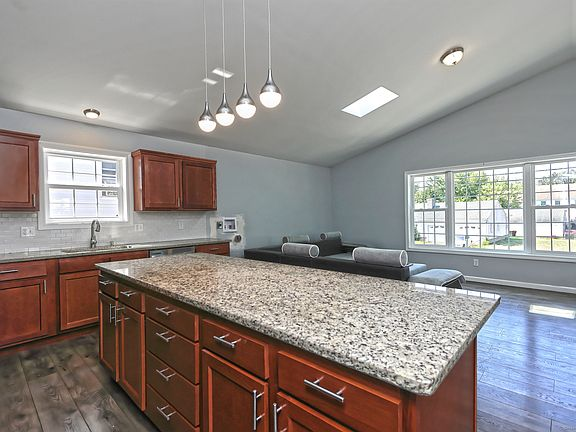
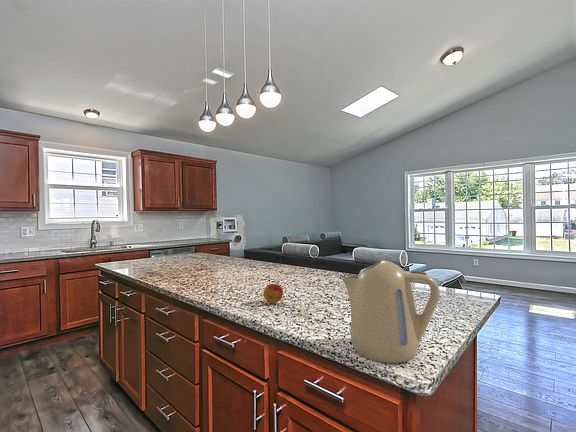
+ fruit [262,283,284,304]
+ kettle [340,260,441,364]
